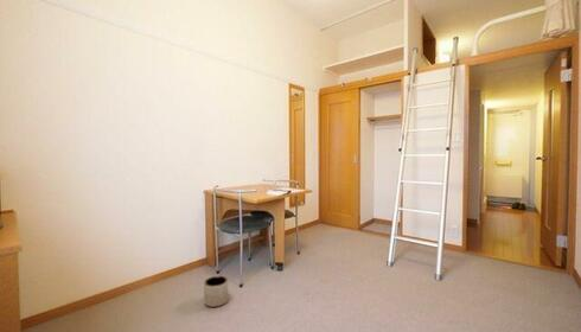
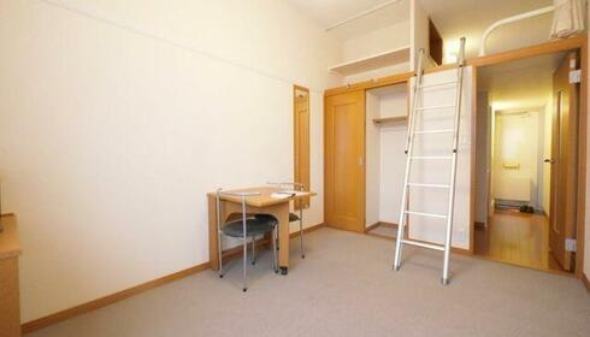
- planter [203,275,230,308]
